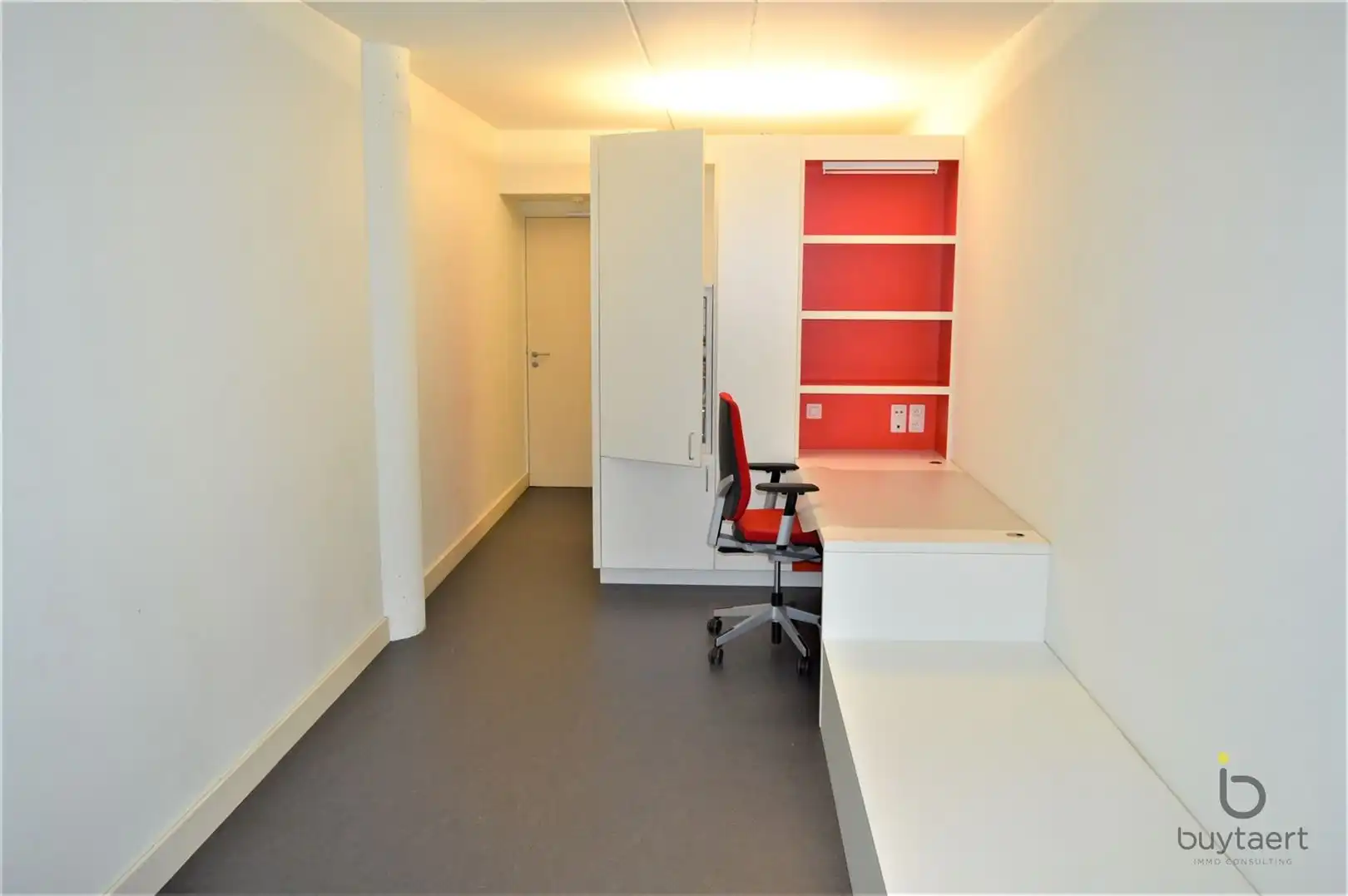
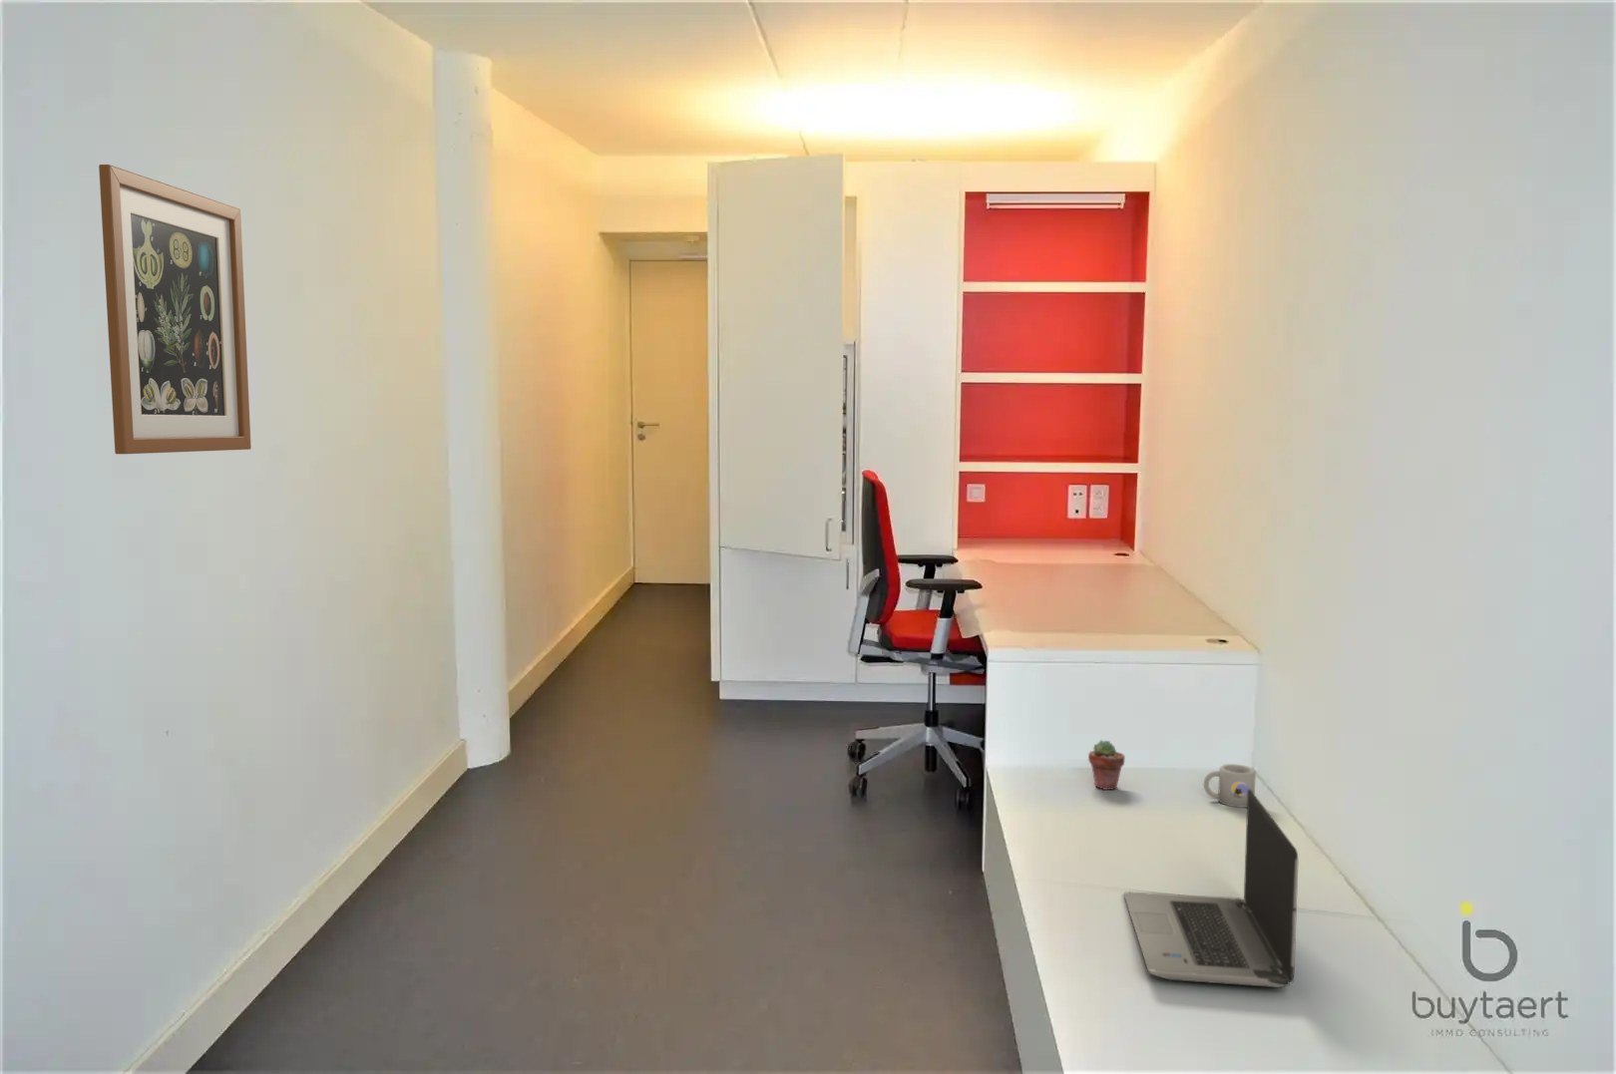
+ wall art [98,163,253,454]
+ potted succulent [1087,738,1126,791]
+ mug [1204,762,1256,809]
+ laptop computer [1123,789,1298,988]
